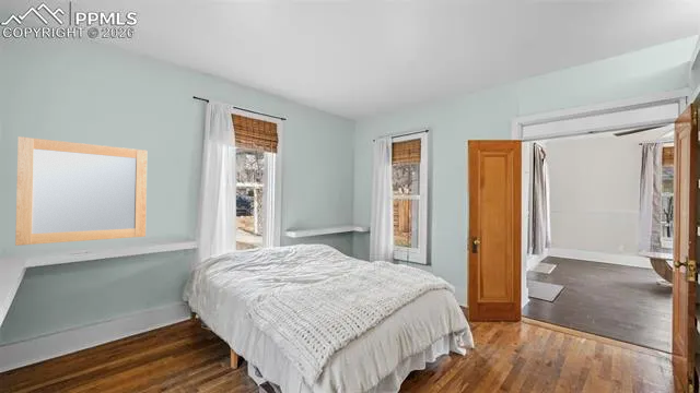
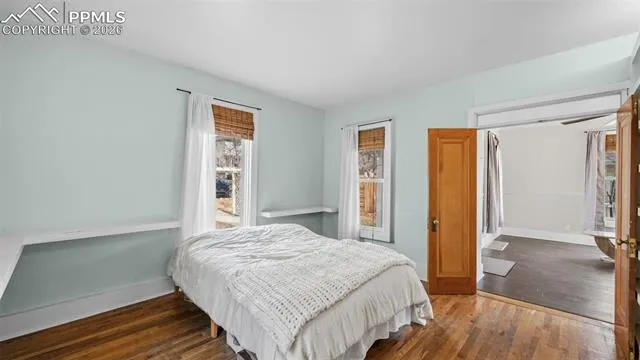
- home mirror [14,135,148,247]
